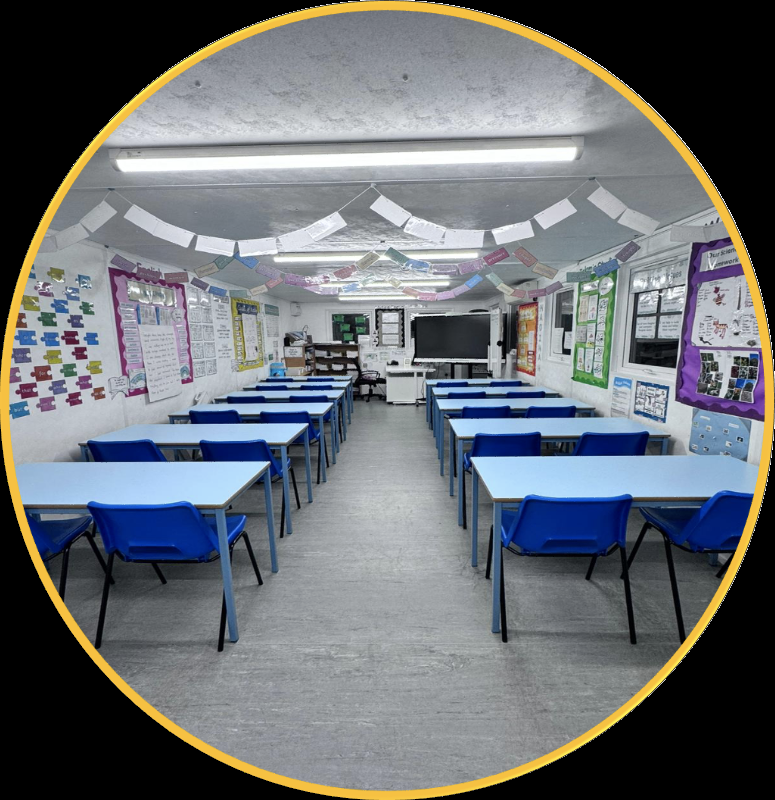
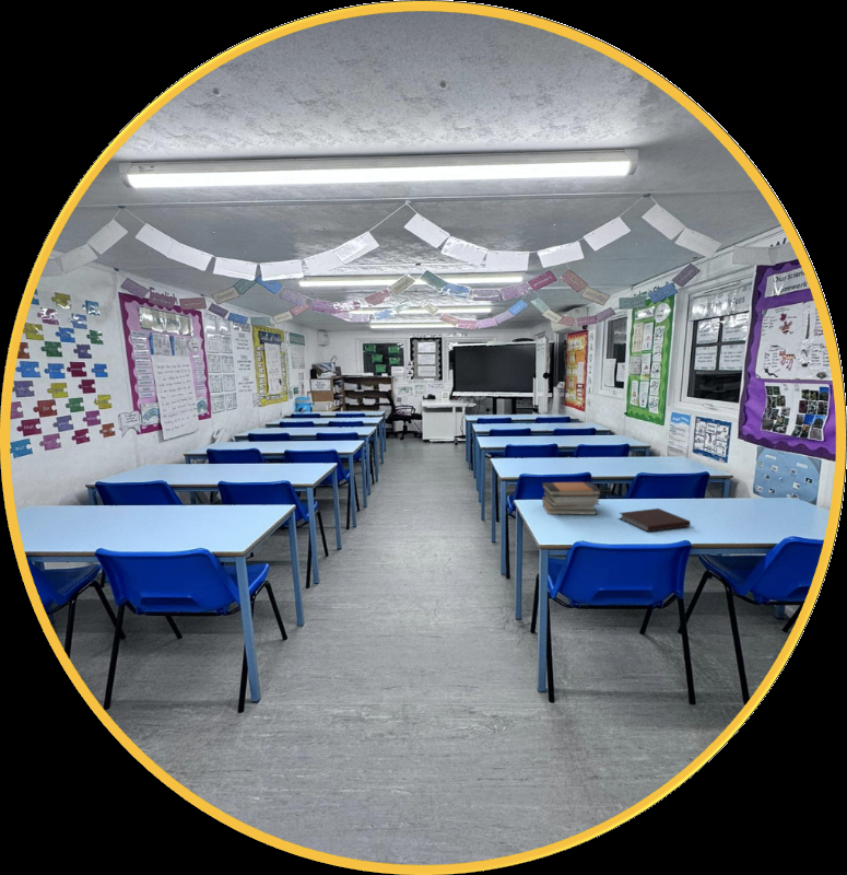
+ notebook [619,508,692,533]
+ book stack [541,481,602,516]
